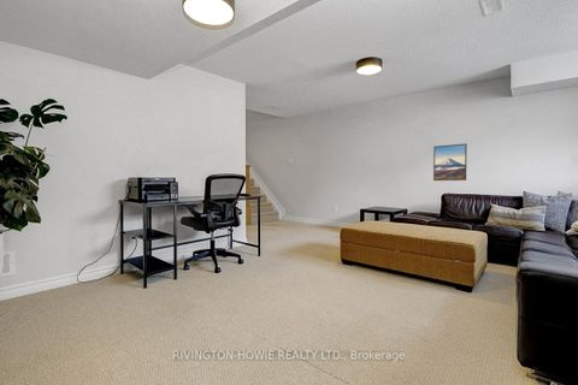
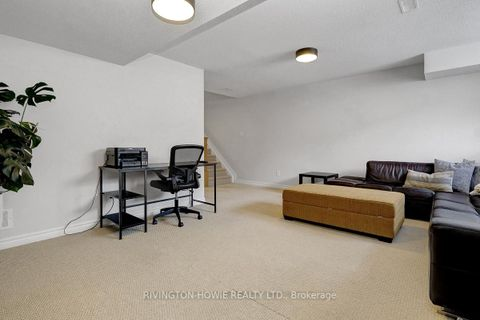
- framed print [432,142,468,182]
